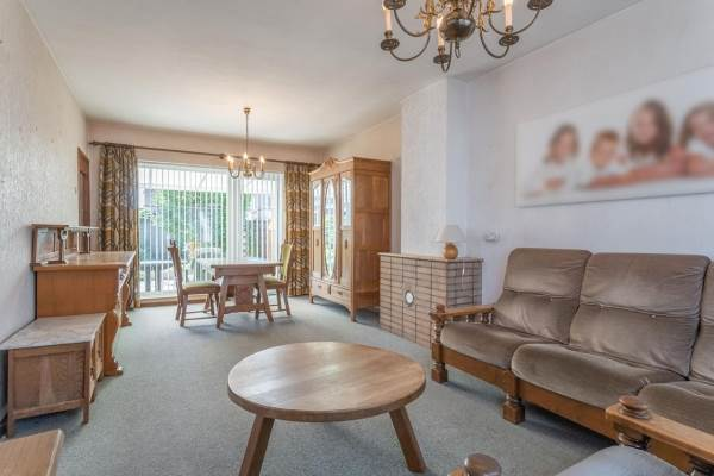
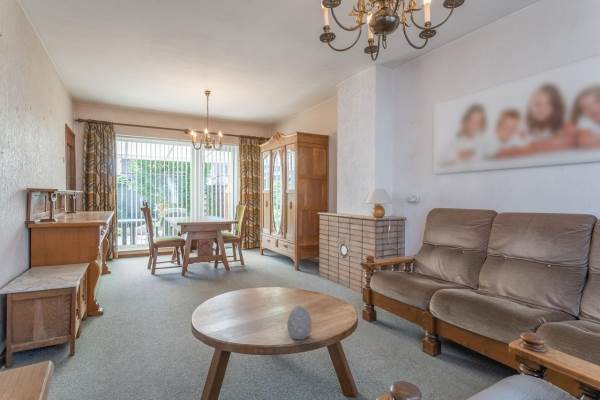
+ decorative egg [286,305,313,340]
